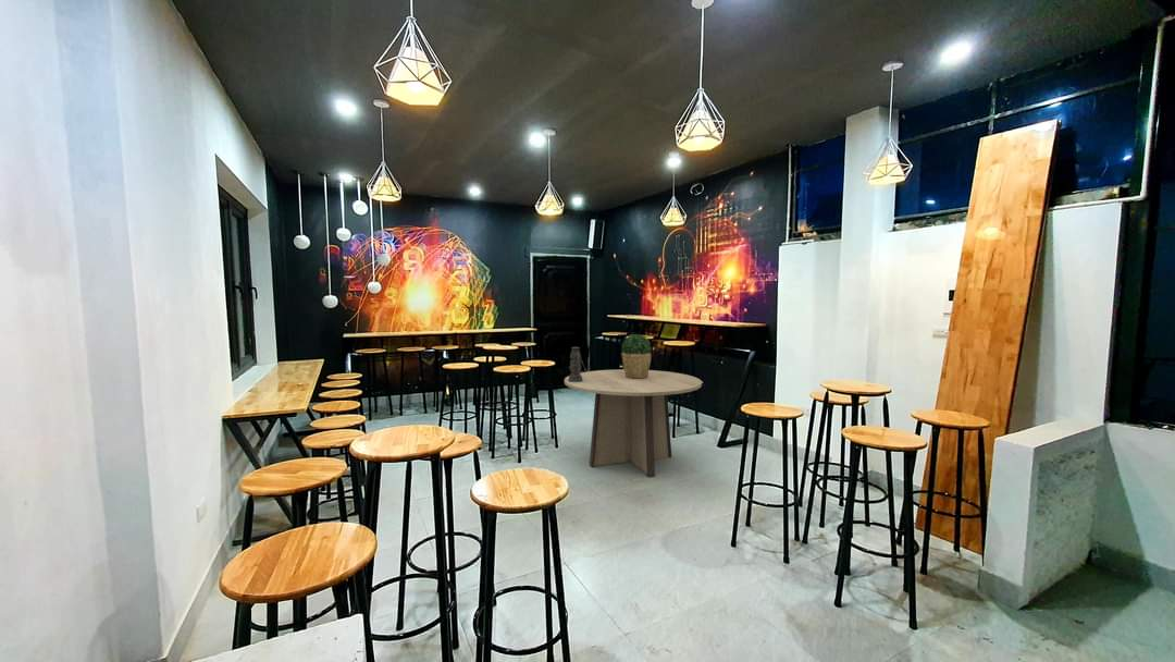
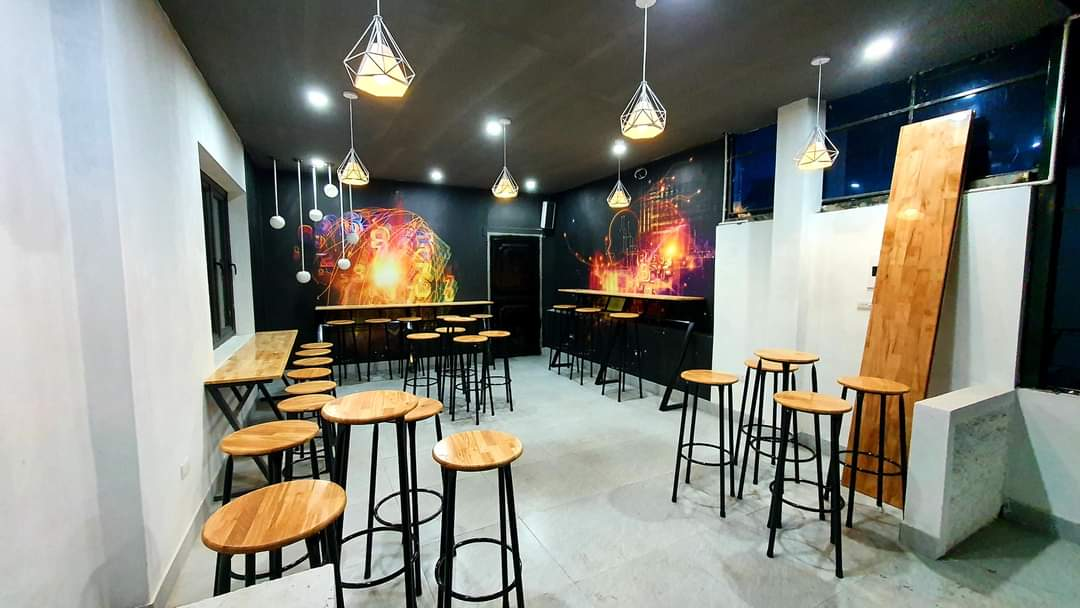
- lantern [568,346,588,382]
- potted plant [620,333,652,379]
- dining table [564,368,703,478]
